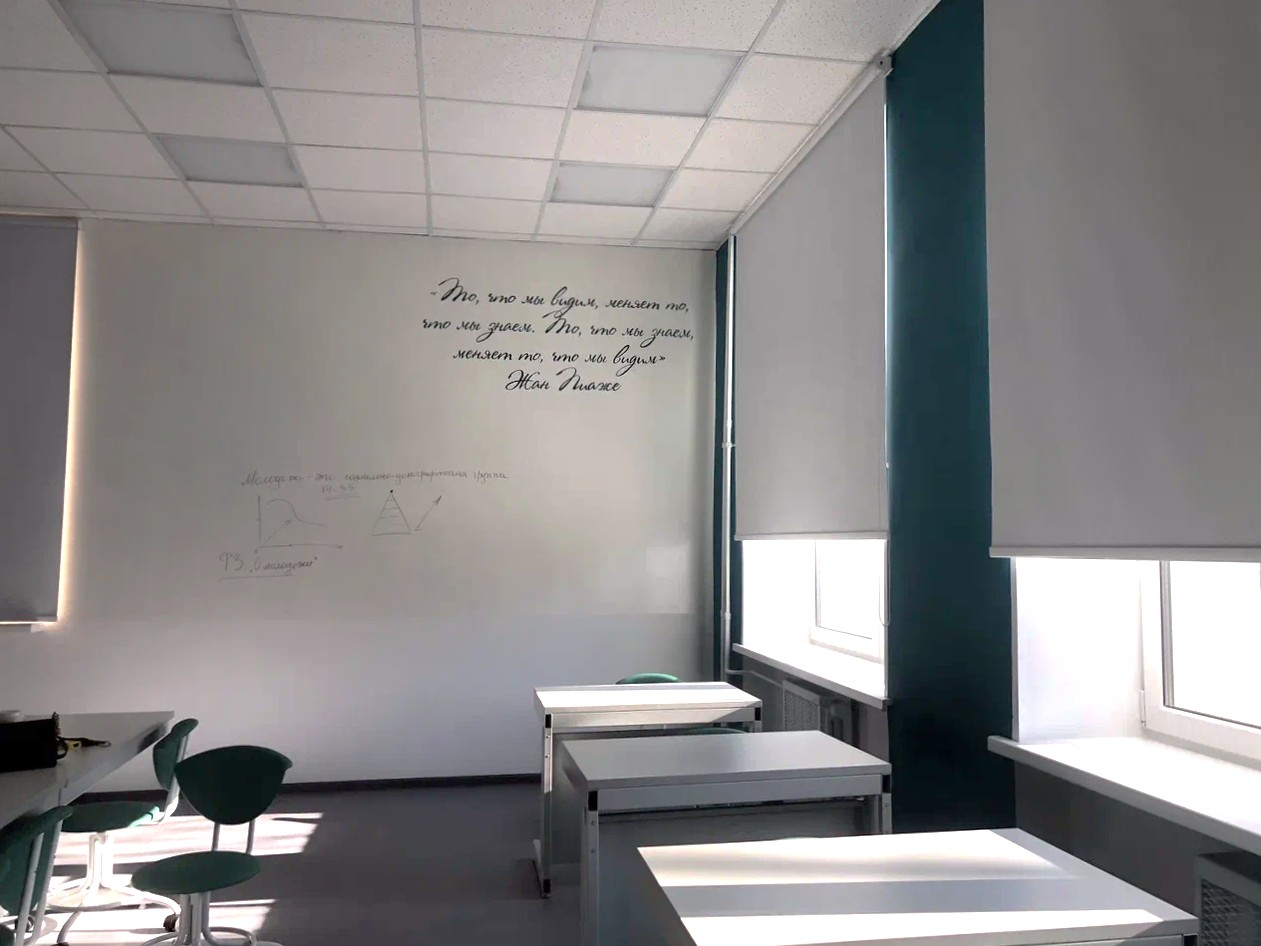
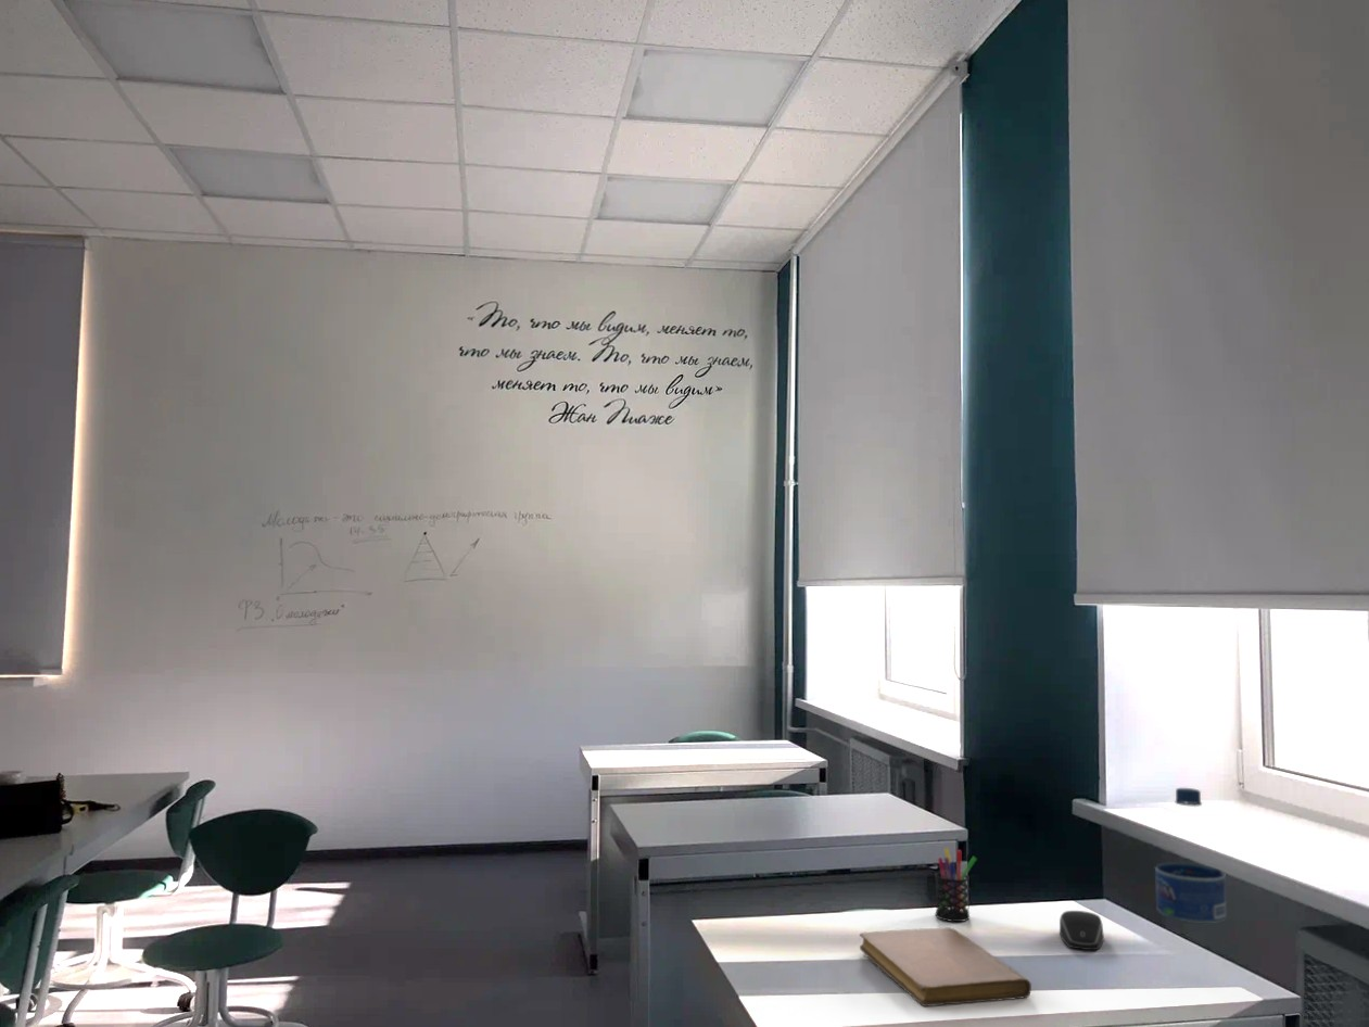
+ pen holder [934,847,978,923]
+ computer mouse [1059,910,1105,951]
+ water bottle [1154,787,1227,924]
+ notebook [858,926,1032,1007]
